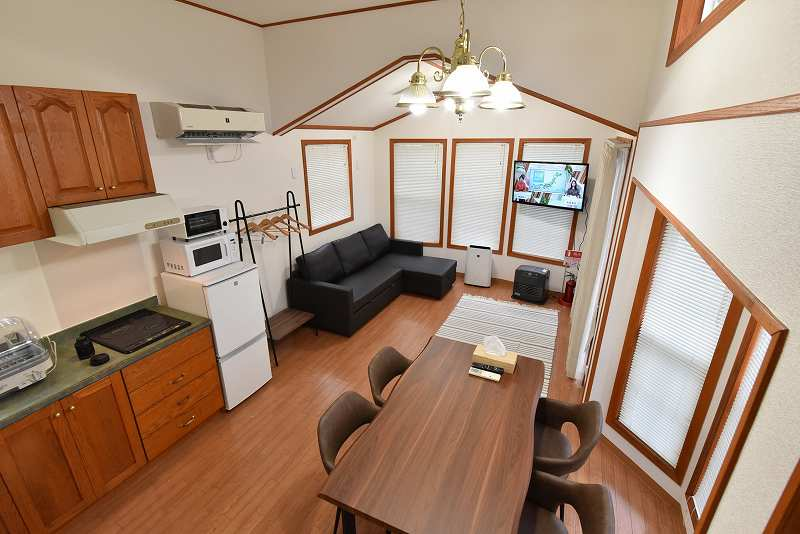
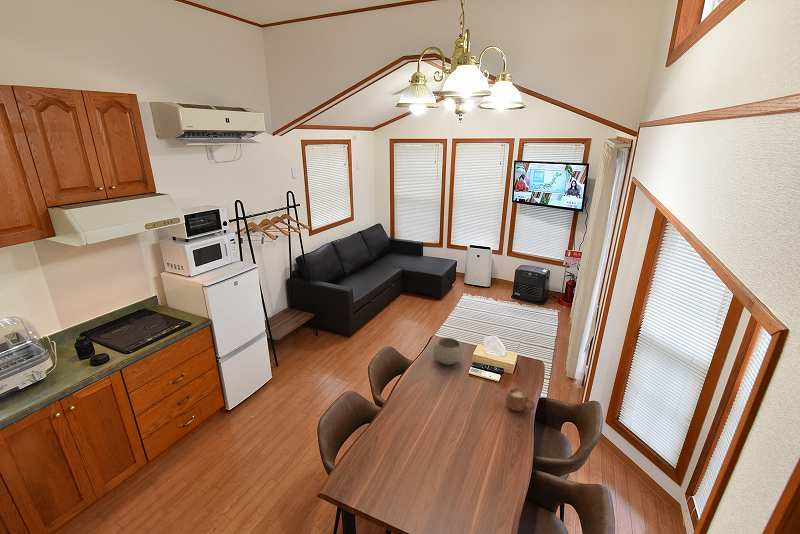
+ bowl [432,337,464,366]
+ mug [505,386,536,412]
